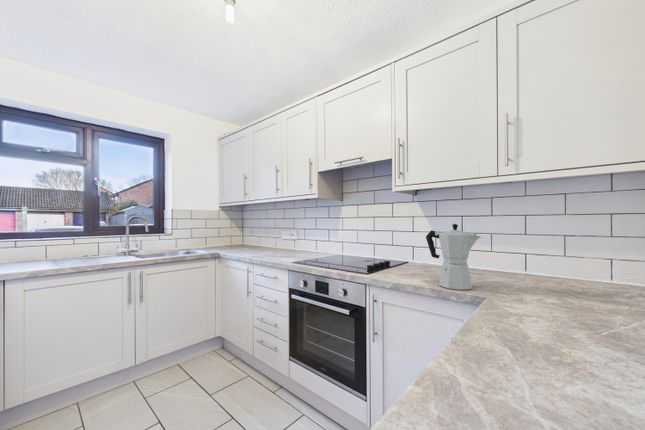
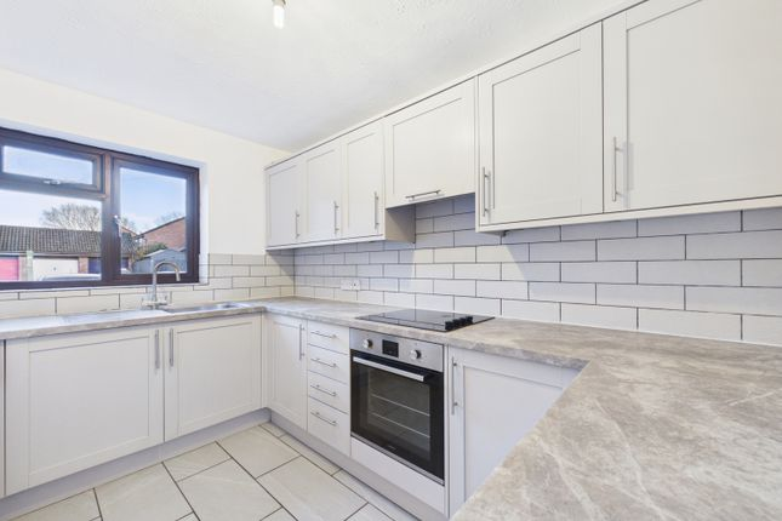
- moka pot [425,223,482,291]
